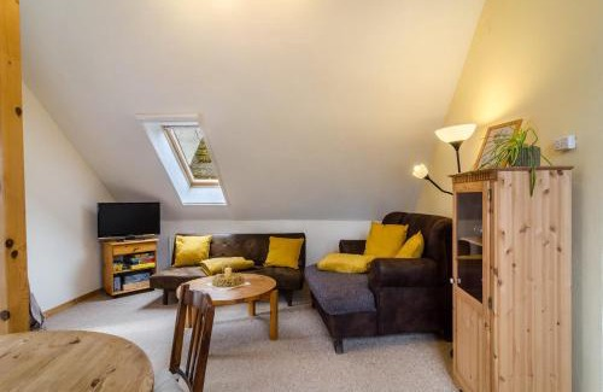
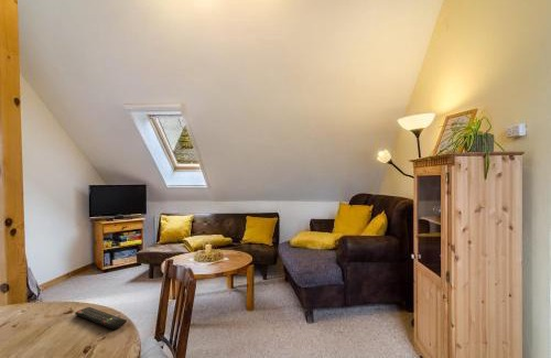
+ remote control [74,306,128,329]
